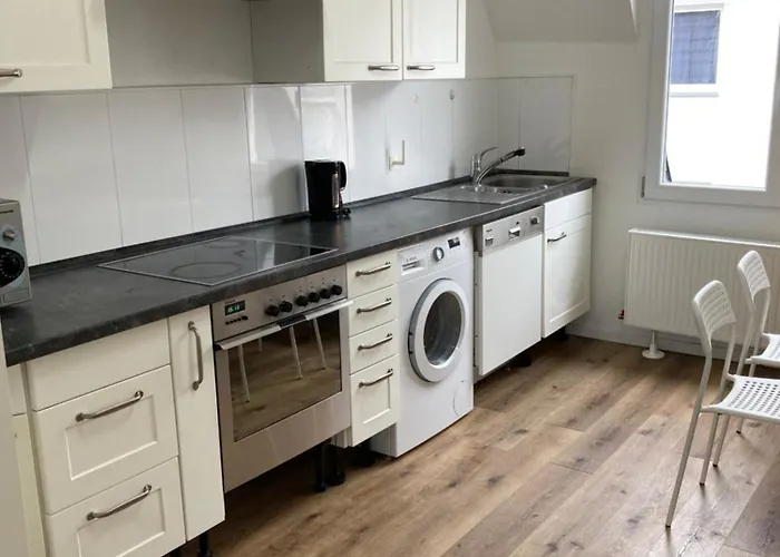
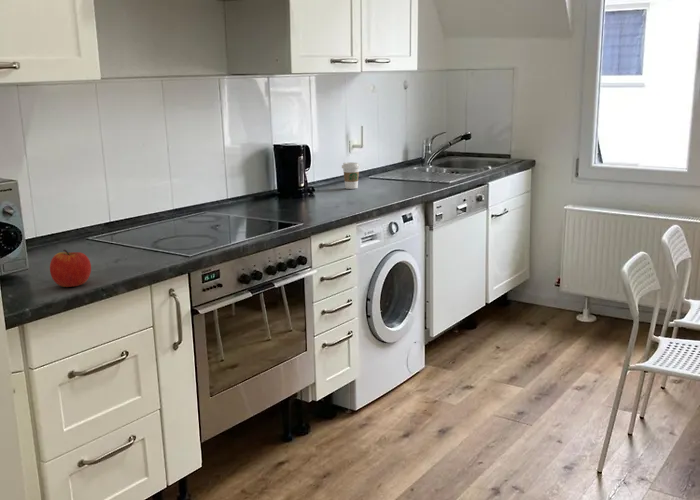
+ apple [49,249,92,288]
+ coffee cup [341,161,361,190]
